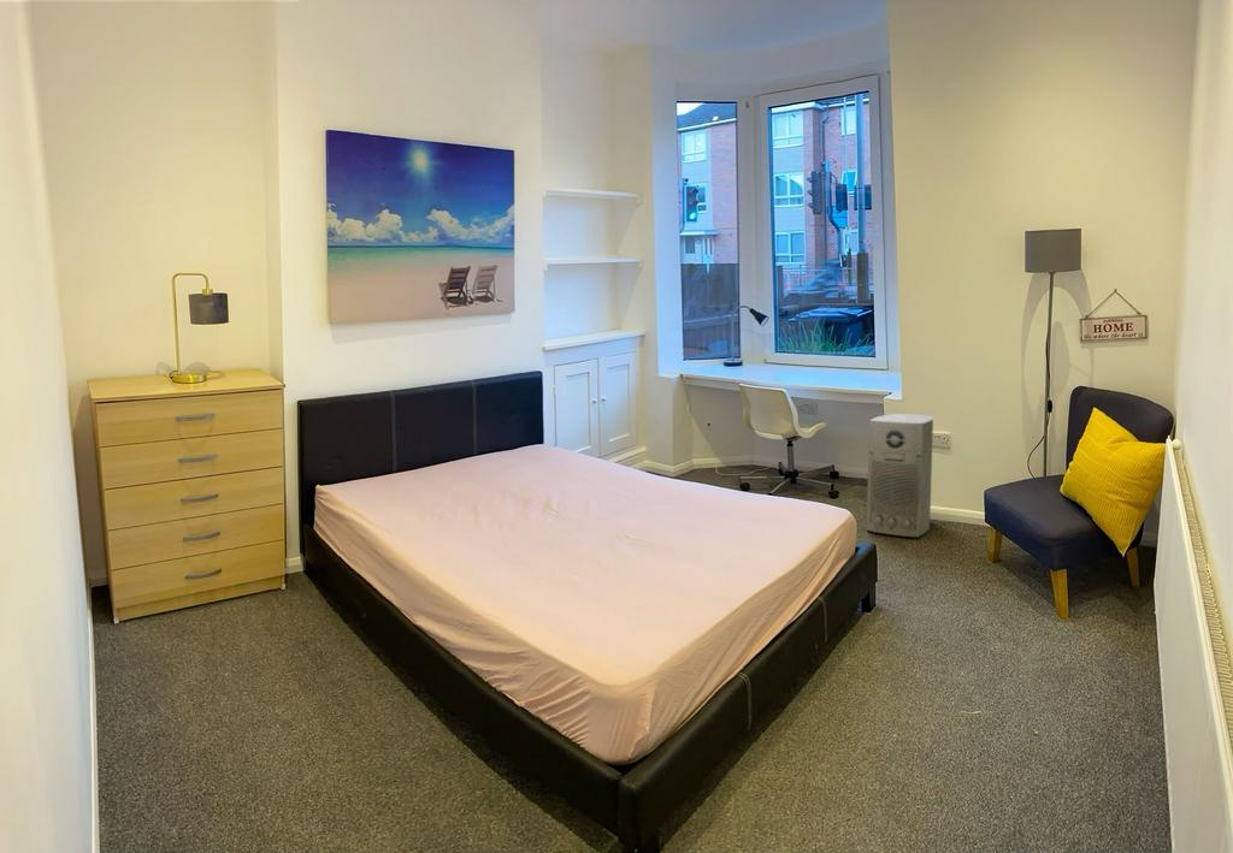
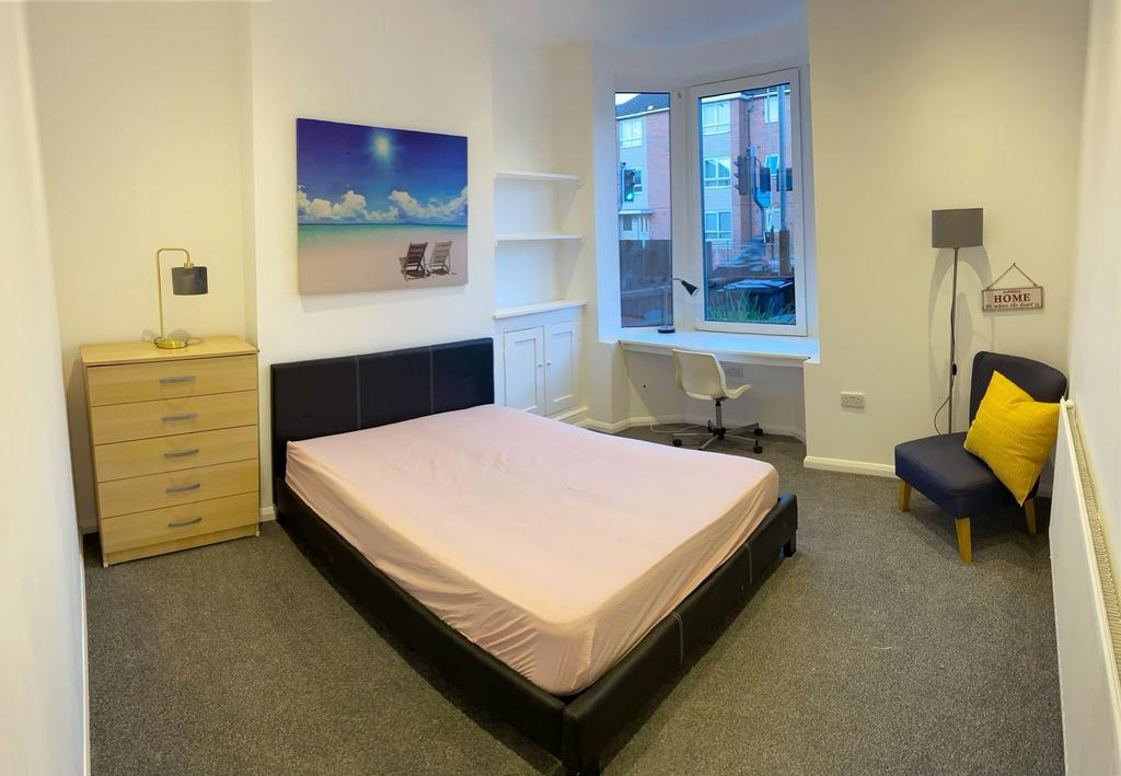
- air purifier [865,413,934,538]
